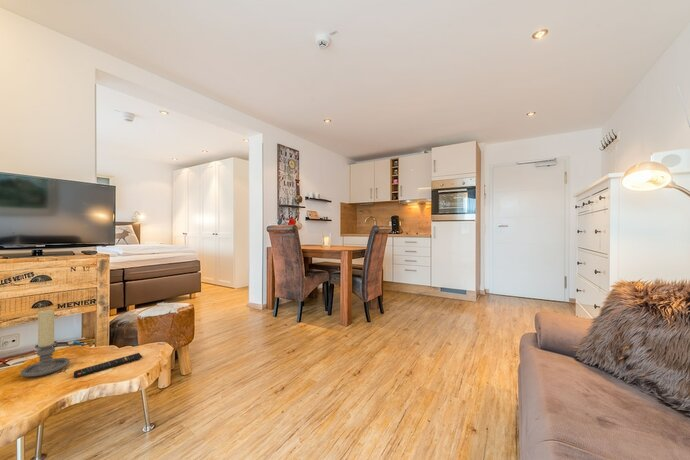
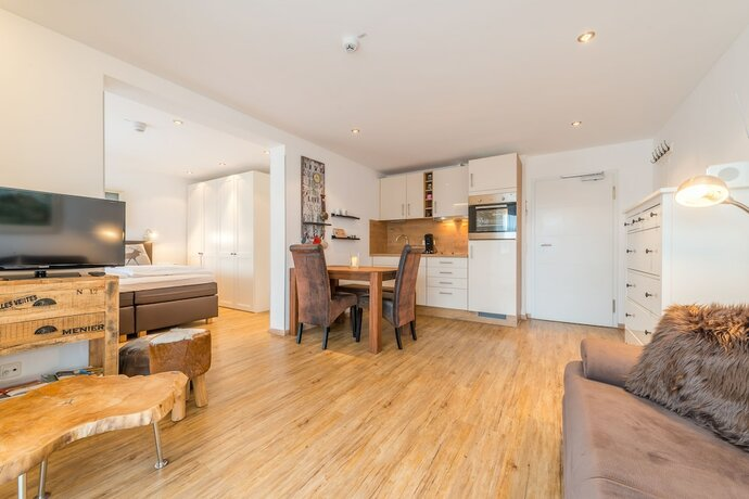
- remote control [73,352,143,379]
- candle holder [20,309,71,378]
